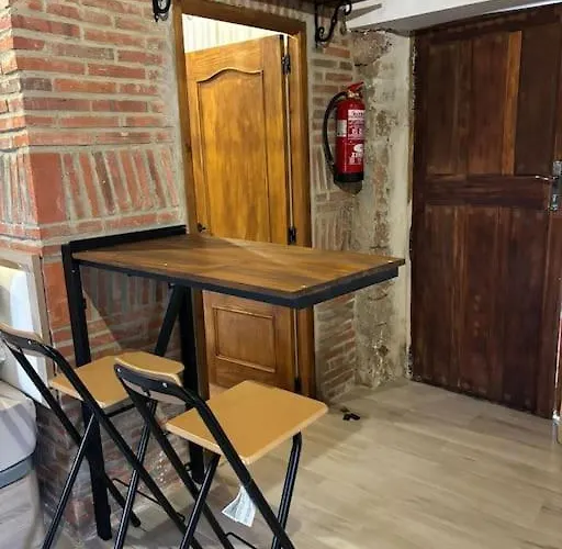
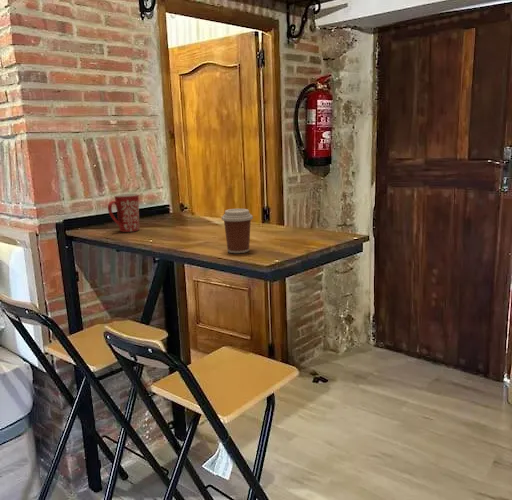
+ coffee cup [221,208,254,254]
+ mug [107,192,140,233]
